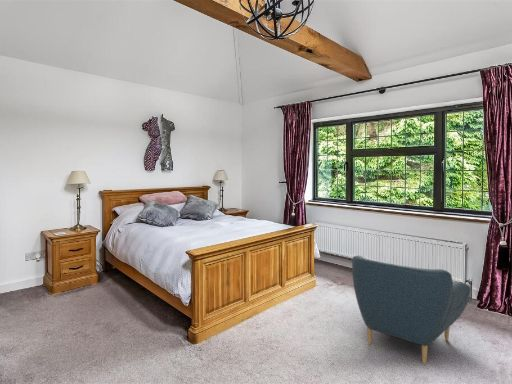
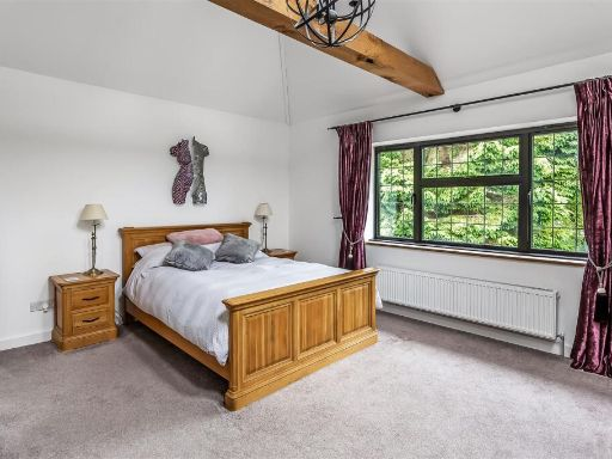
- armchair [351,255,471,365]
